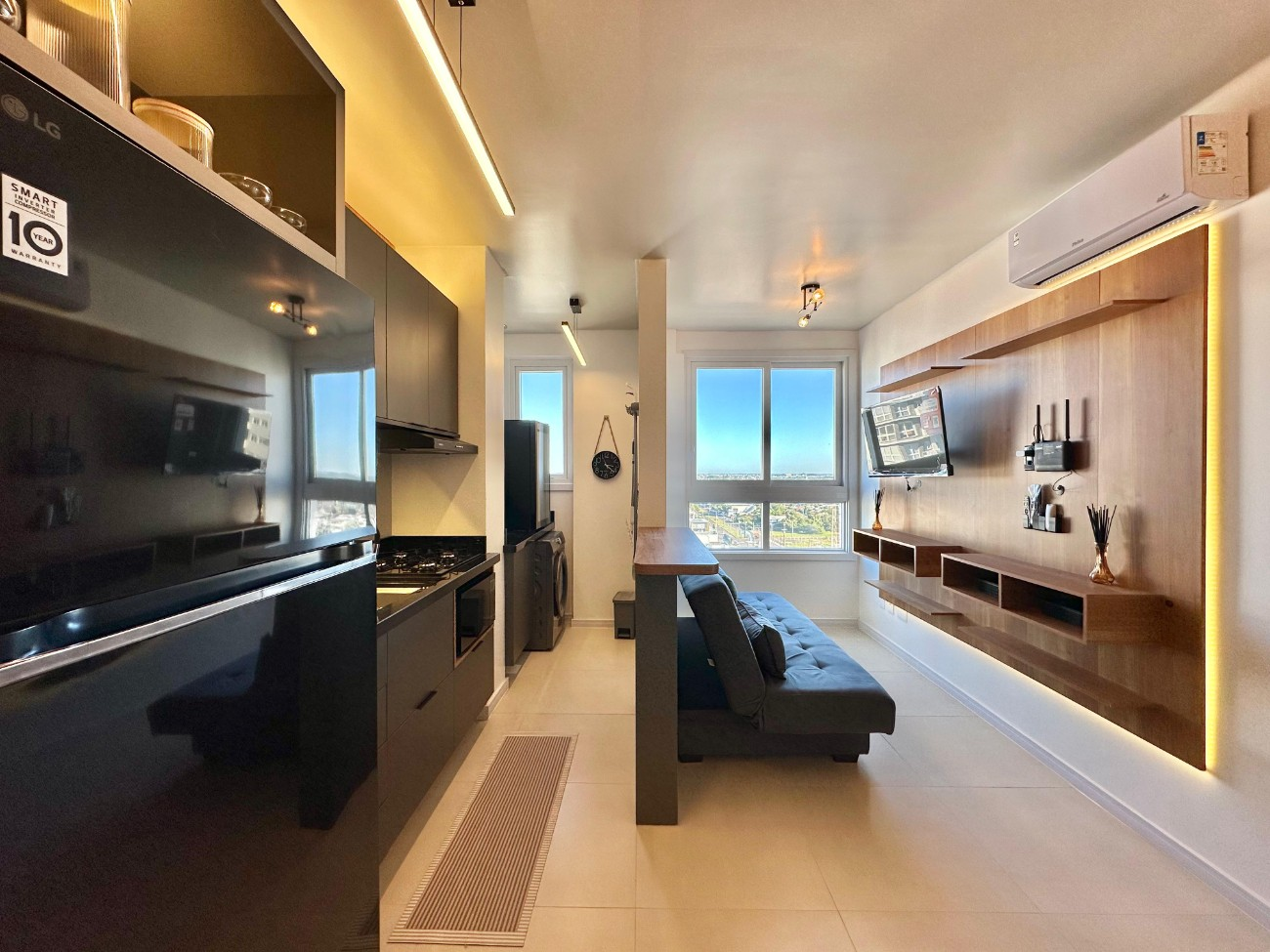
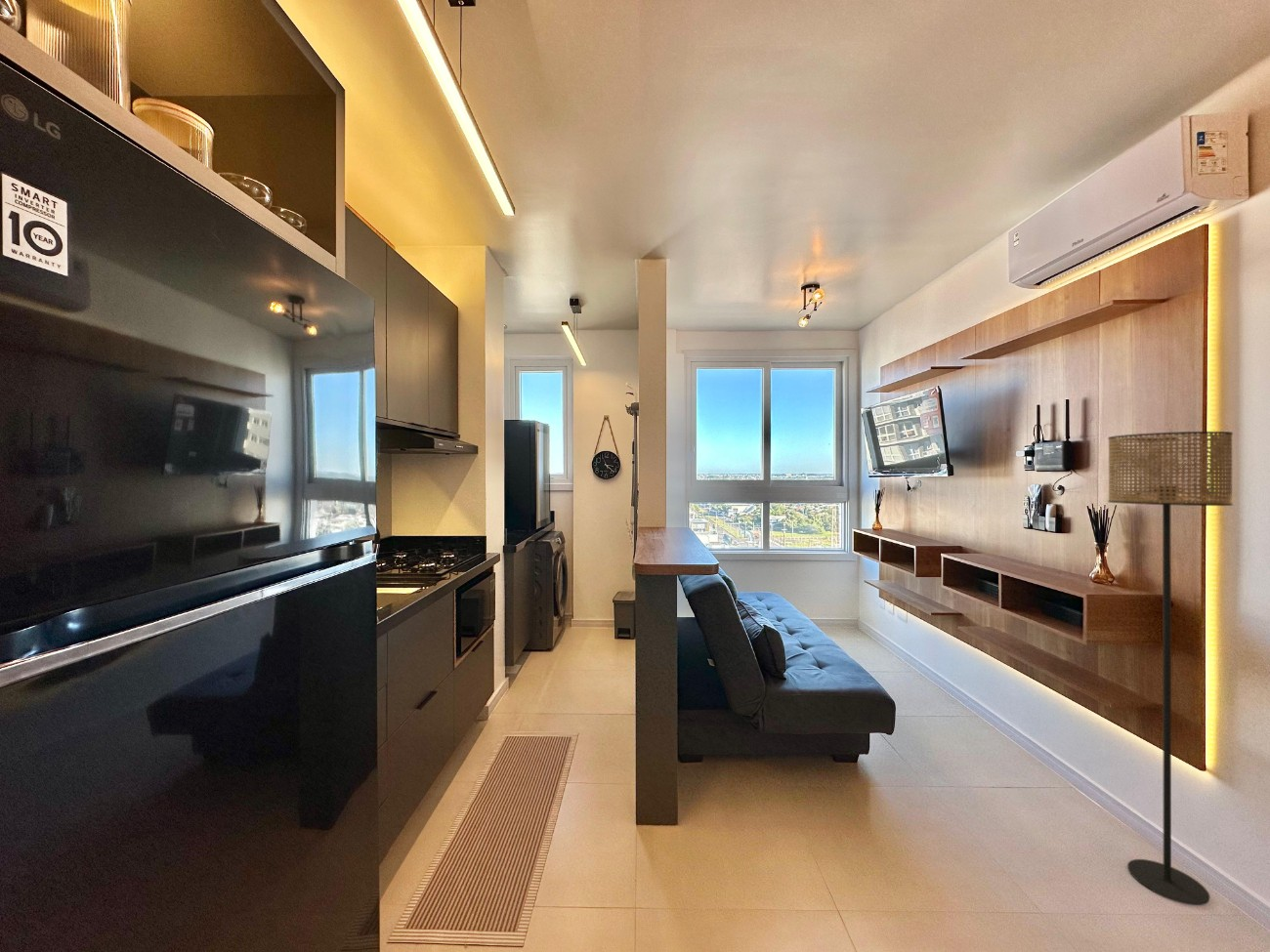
+ floor lamp [1107,431,1234,906]
